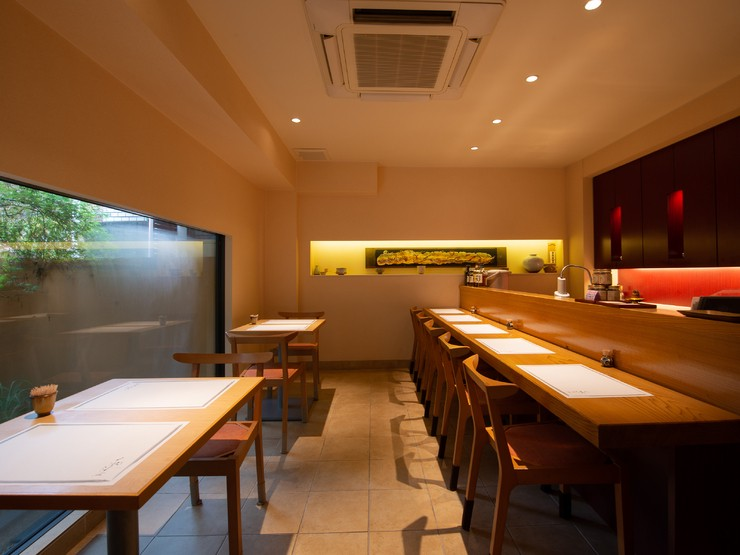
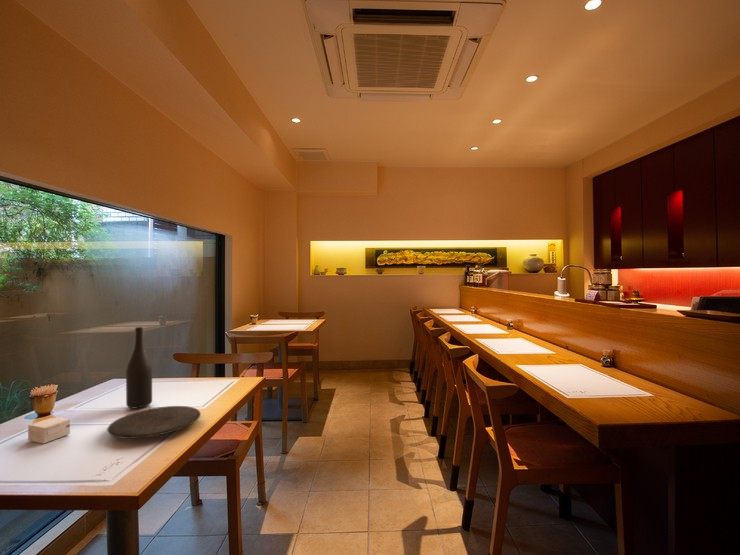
+ wine bottle [125,326,153,409]
+ small box [27,416,71,444]
+ plate [106,405,202,439]
